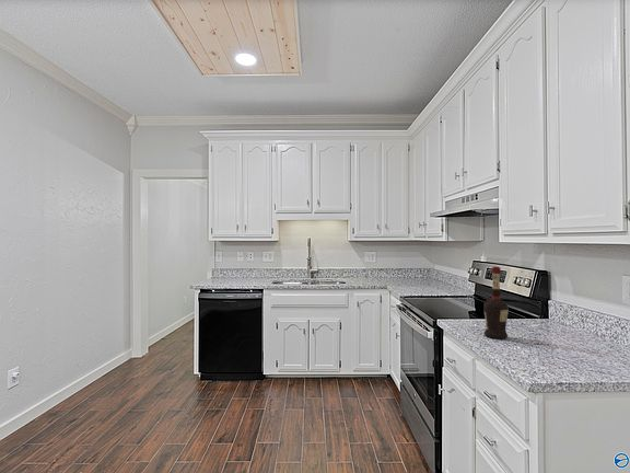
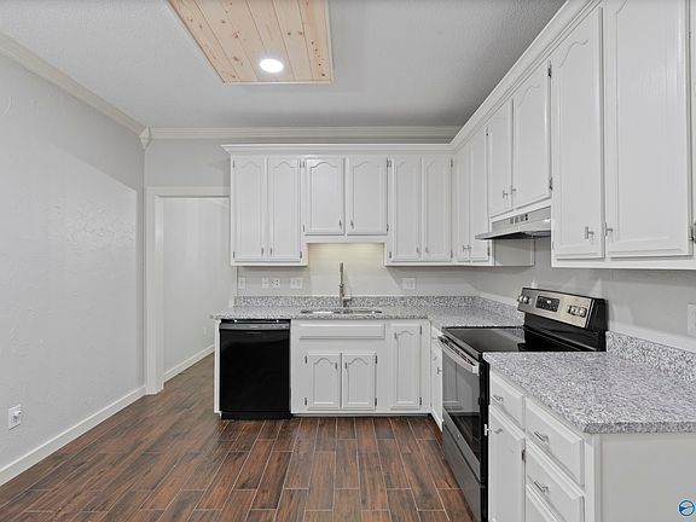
- liquor [482,266,510,339]
